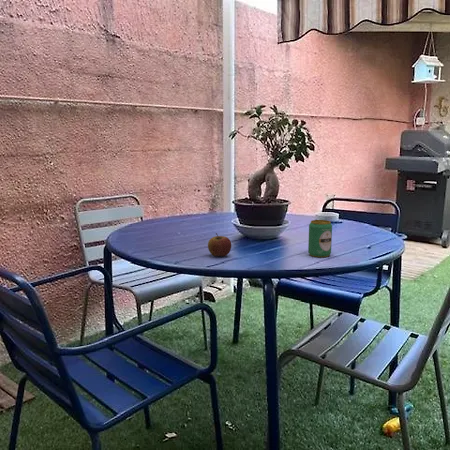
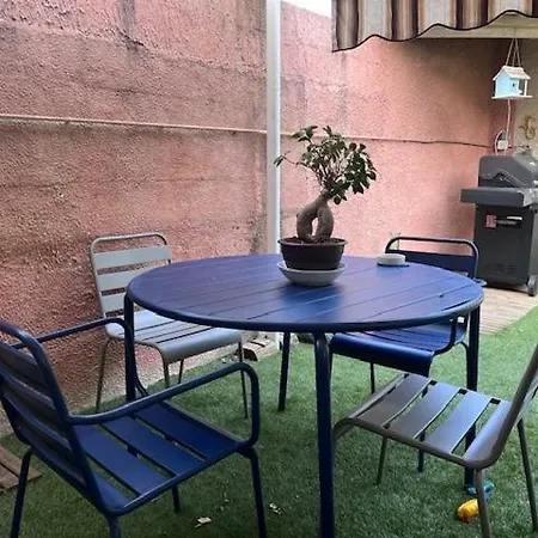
- apple [207,232,232,257]
- beverage can [307,219,333,258]
